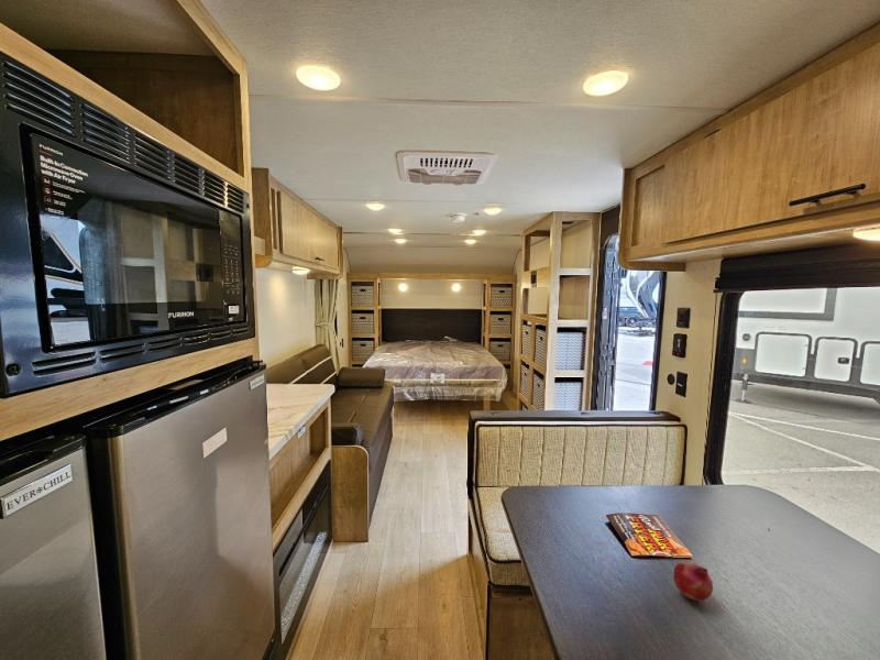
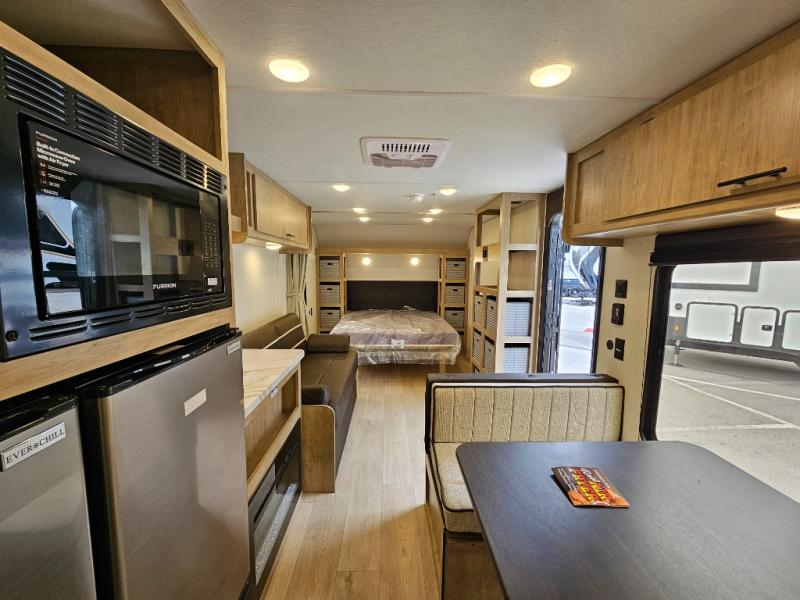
- fruit [672,561,714,602]
